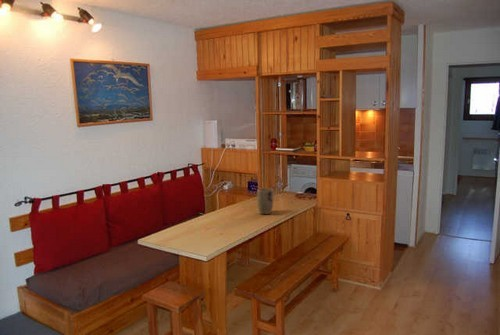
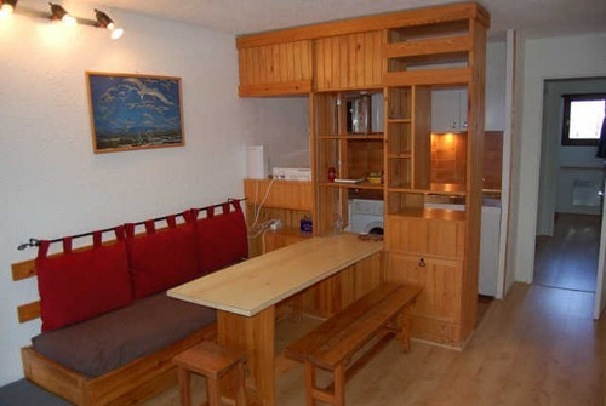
- plant pot [256,187,274,215]
